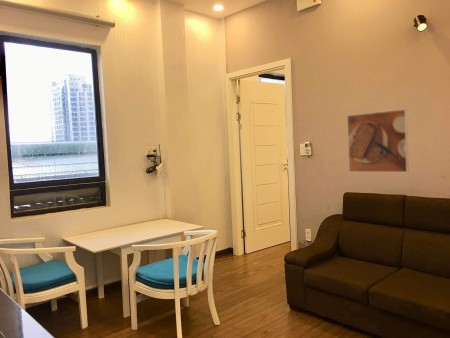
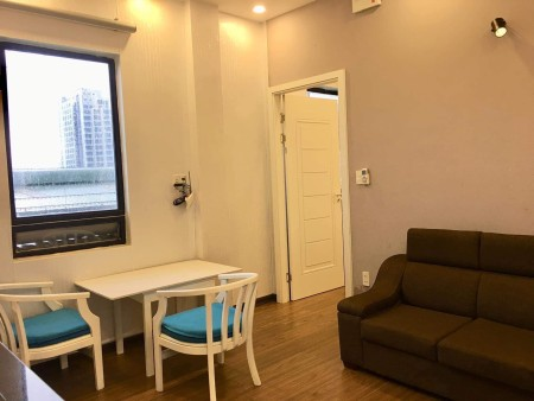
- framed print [346,108,409,173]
